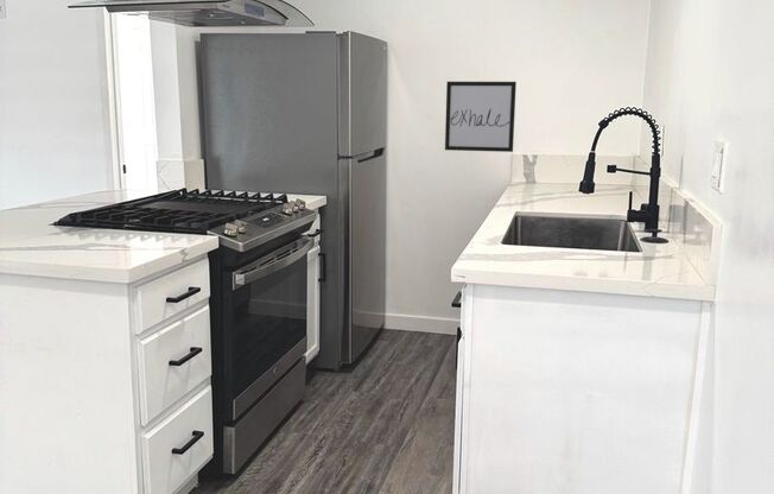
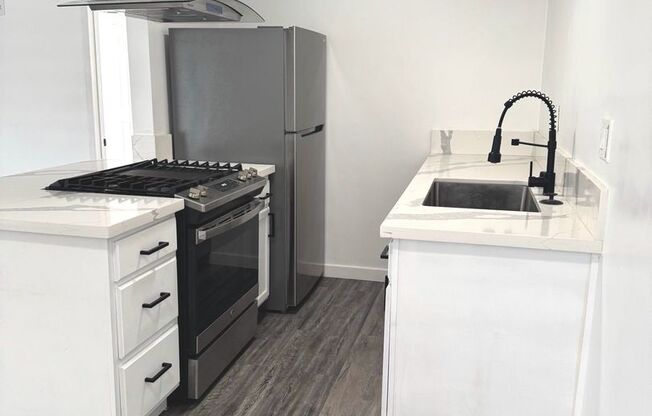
- wall art [444,81,518,153]
